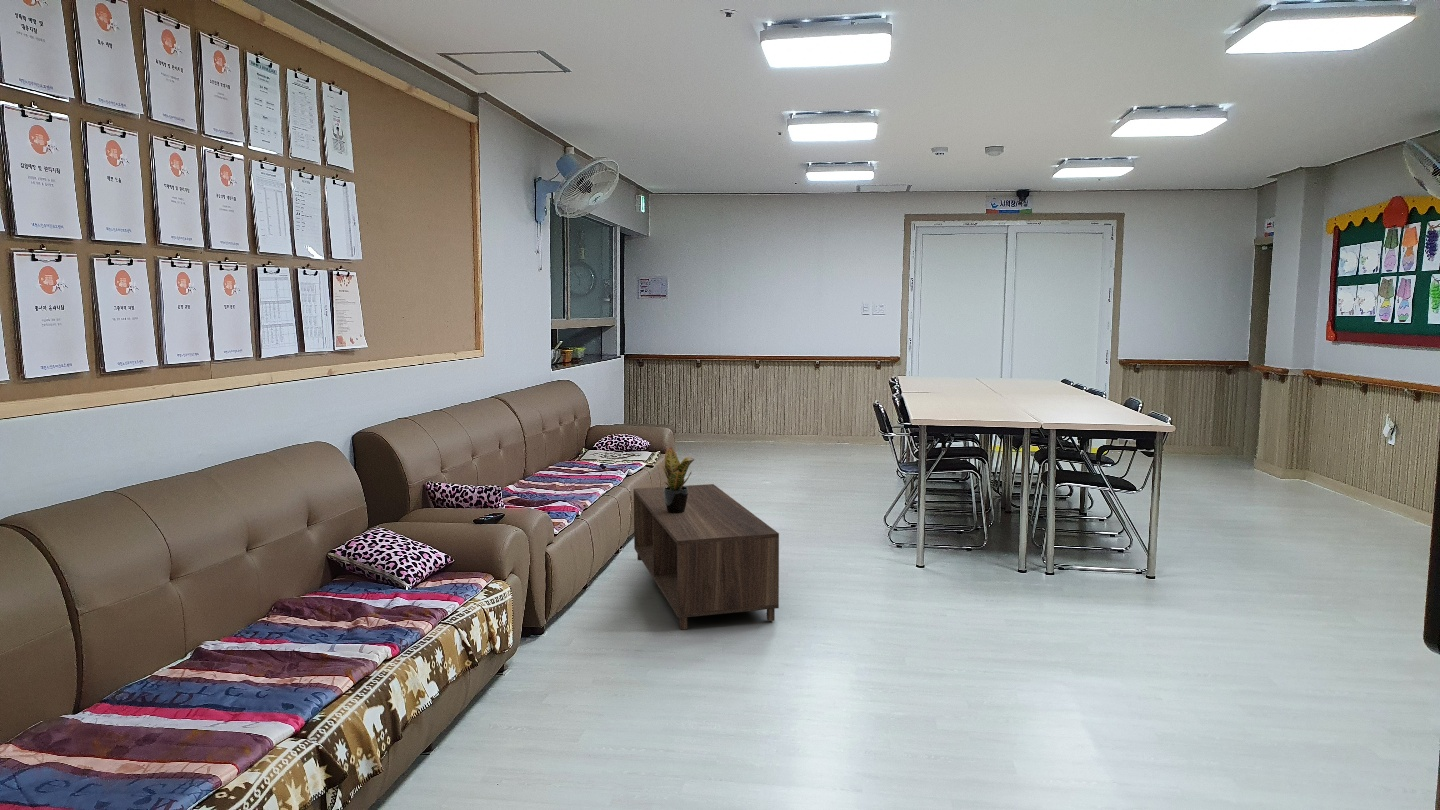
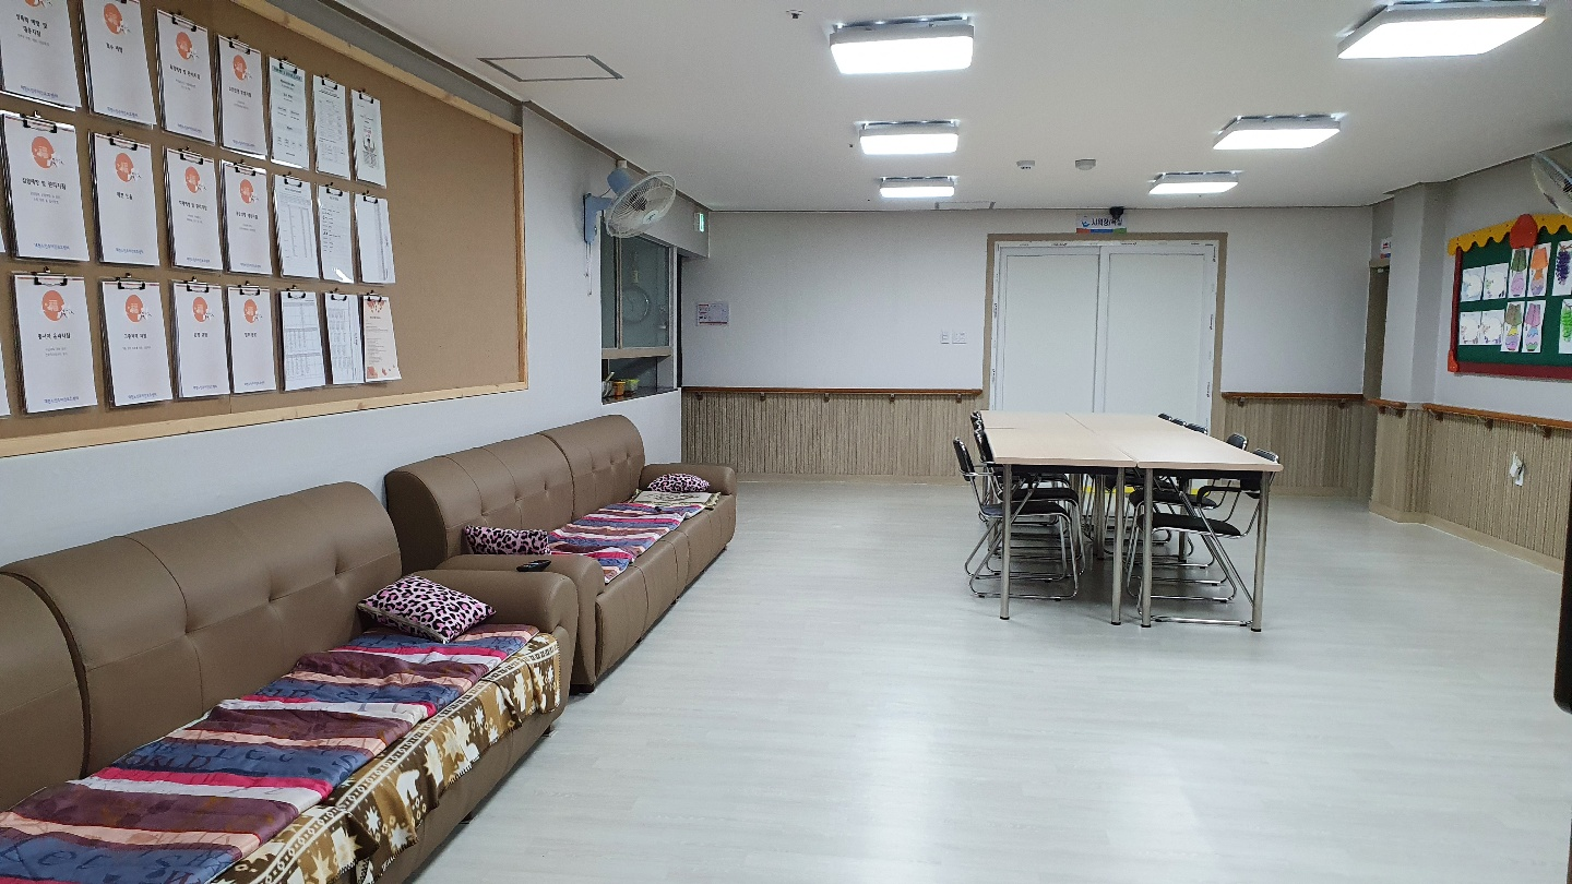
- coffee table [633,483,780,631]
- potted plant [652,447,695,513]
